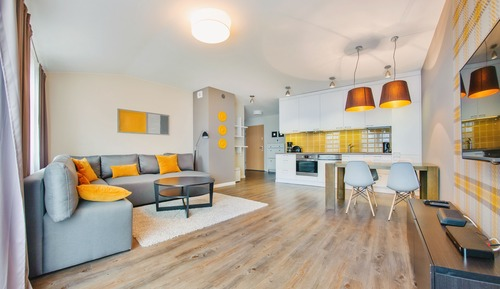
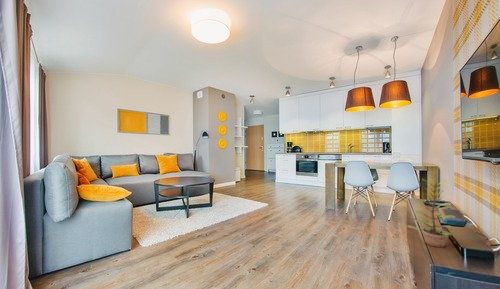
+ plant [407,178,457,248]
